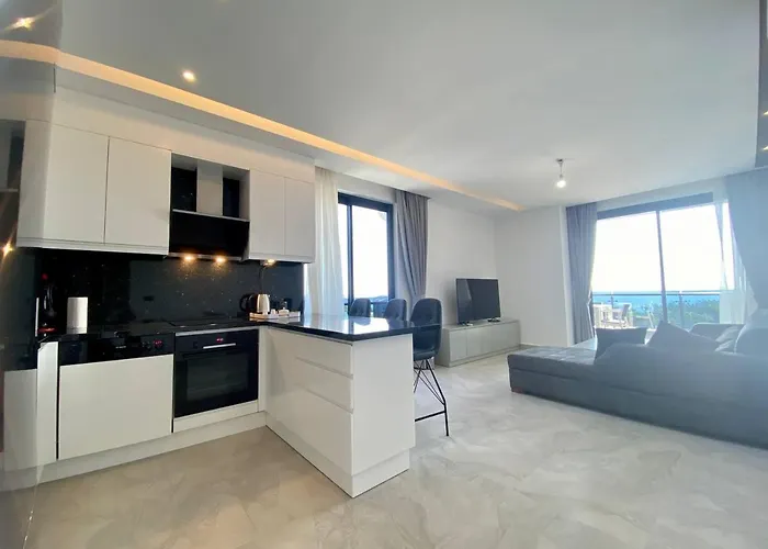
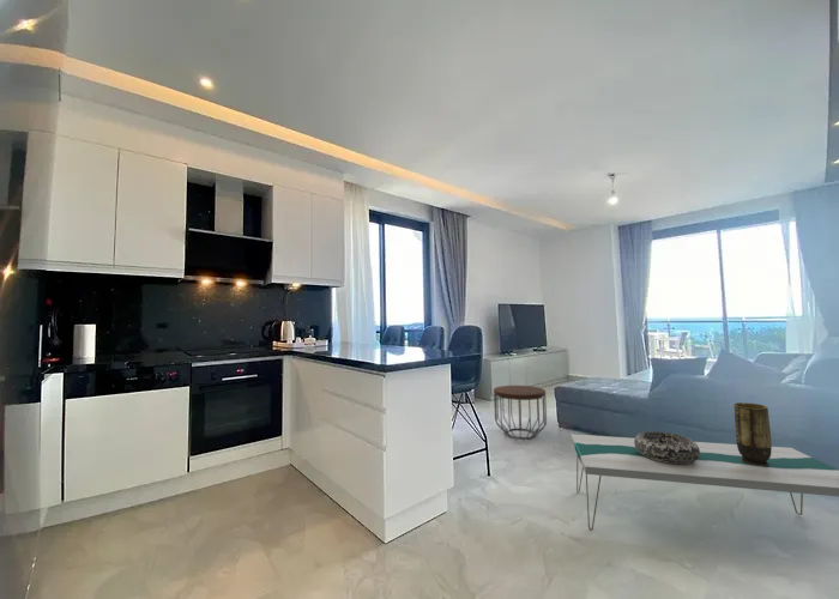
+ decorative bowl [634,430,700,464]
+ vase [734,401,772,466]
+ side table [493,385,548,440]
+ coffee table [569,434,839,531]
